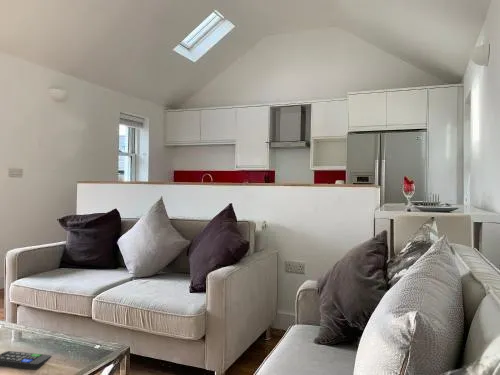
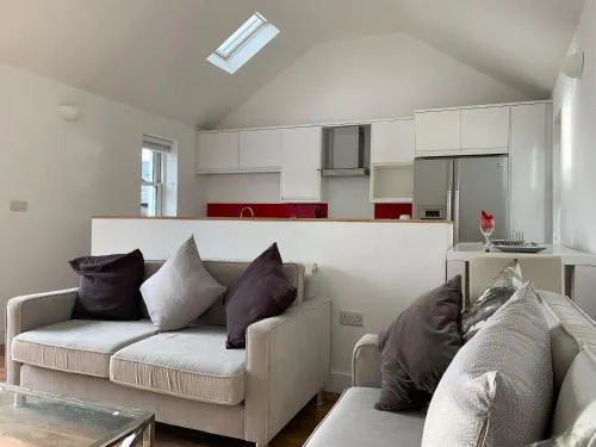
- remote control [0,350,52,371]
